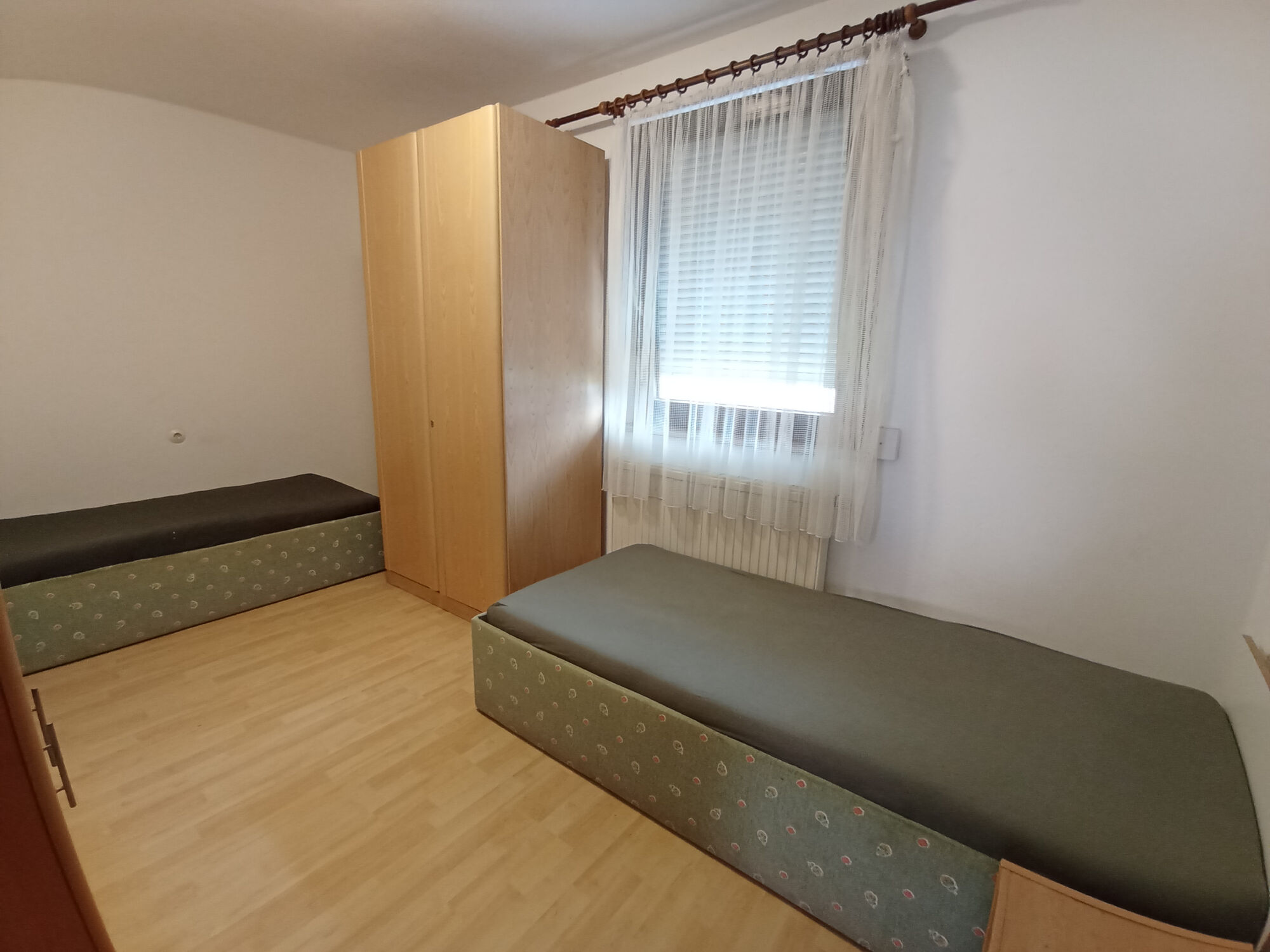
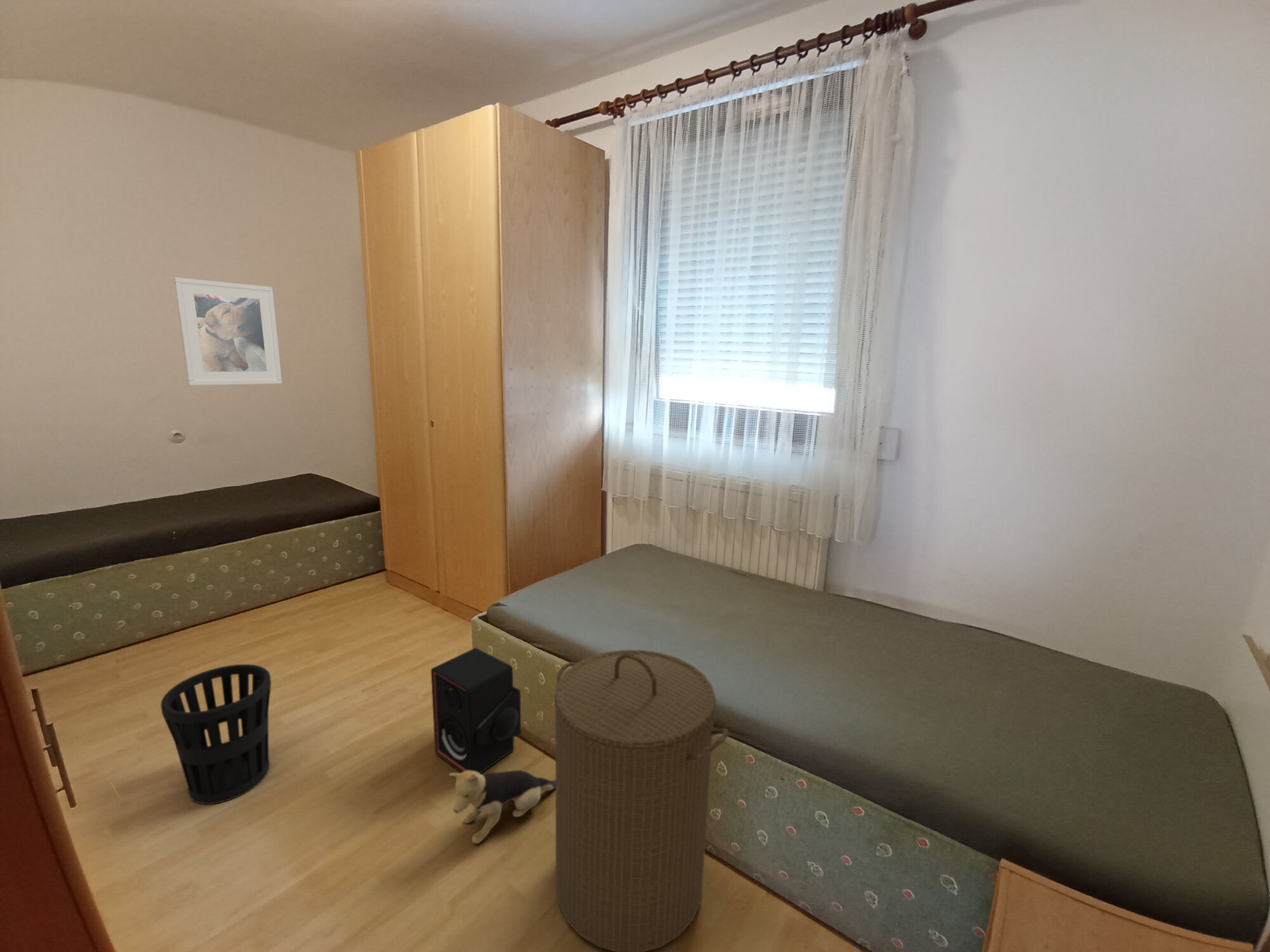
+ stereo [431,647,521,774]
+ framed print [173,277,283,386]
+ wastebasket [160,664,272,805]
+ plush toy [448,770,556,845]
+ laundry hamper [554,649,729,952]
